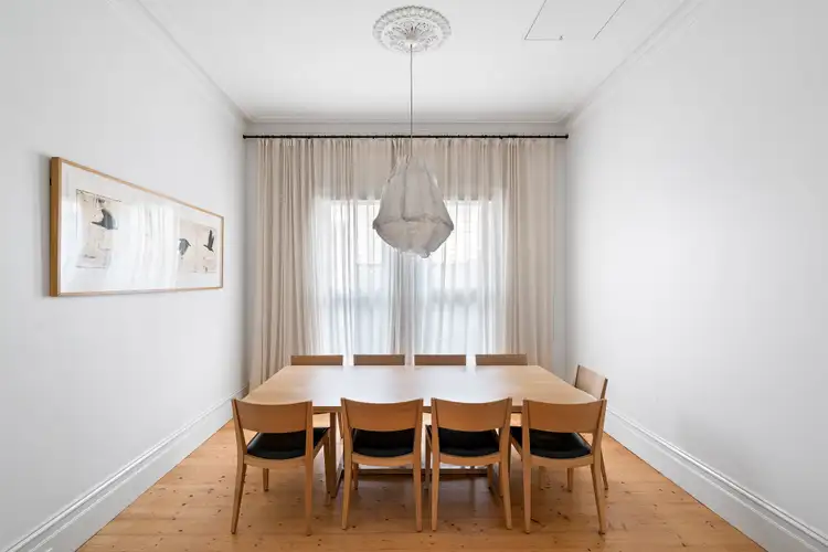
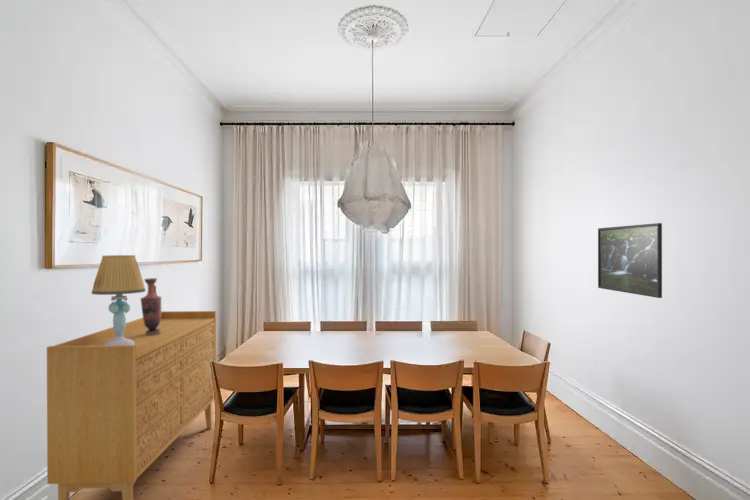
+ sideboard [46,310,217,500]
+ table lamp [91,254,146,346]
+ vase [140,277,162,335]
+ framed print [597,222,663,299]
